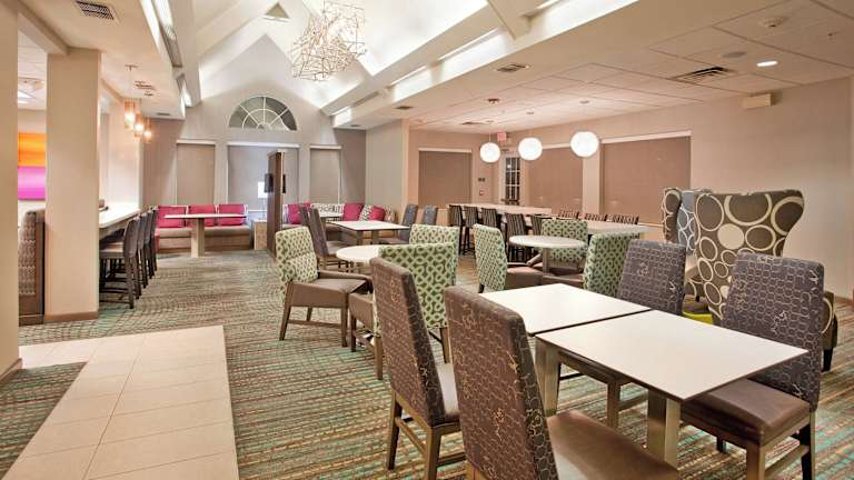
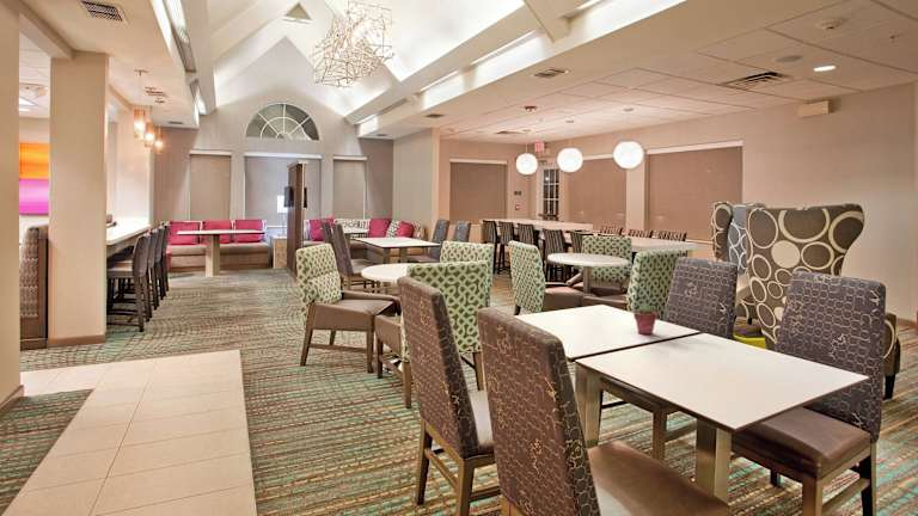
+ potted succulent [632,303,659,336]
